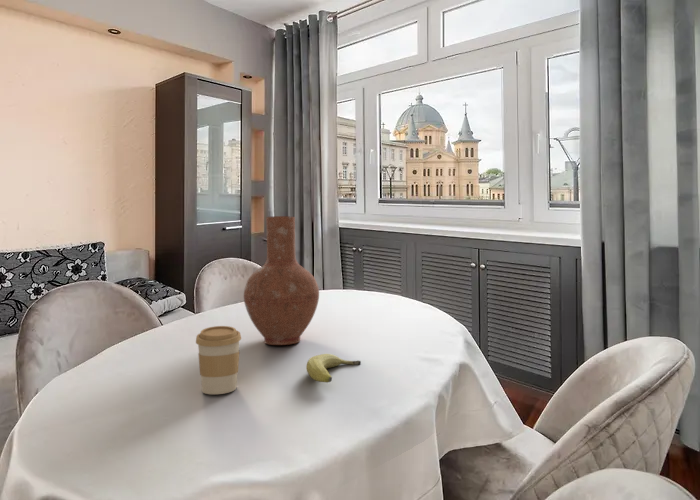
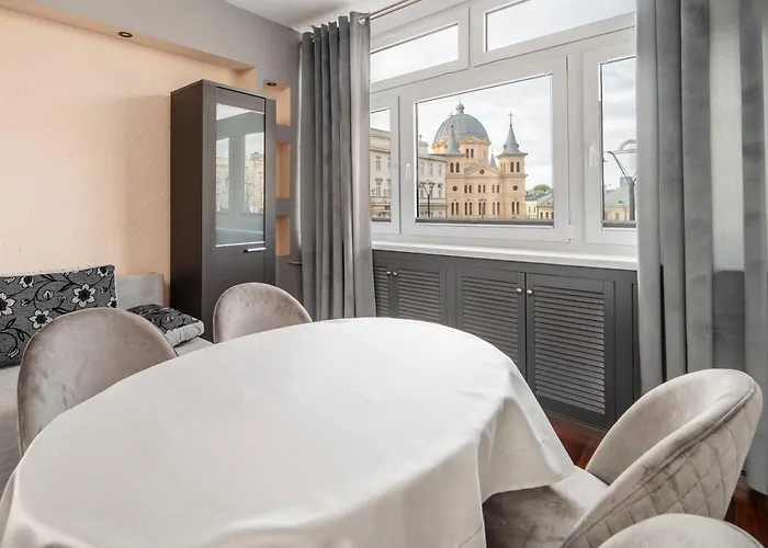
- coffee cup [195,325,242,395]
- fruit [305,353,362,383]
- vase [243,215,320,346]
